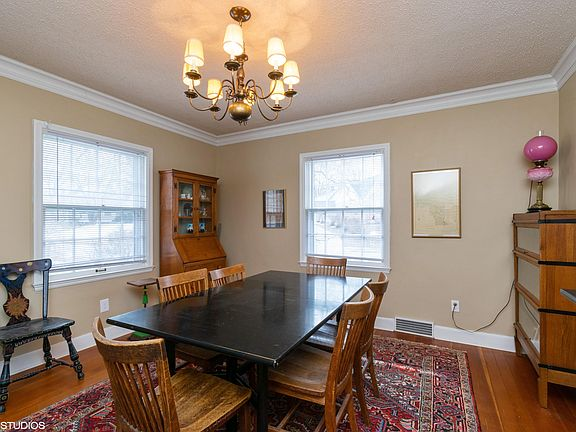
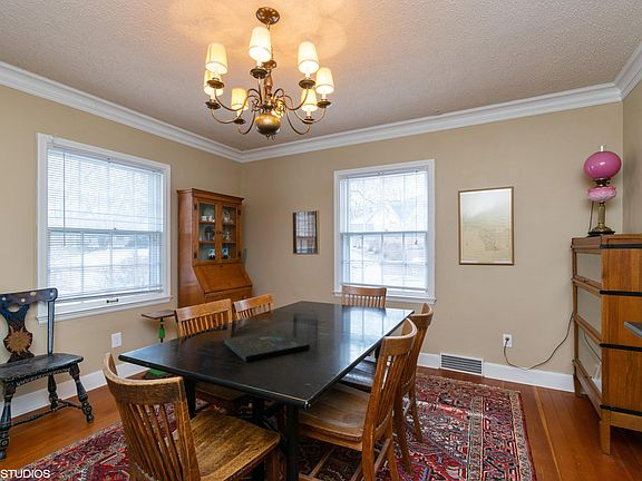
+ board game [224,330,311,363]
